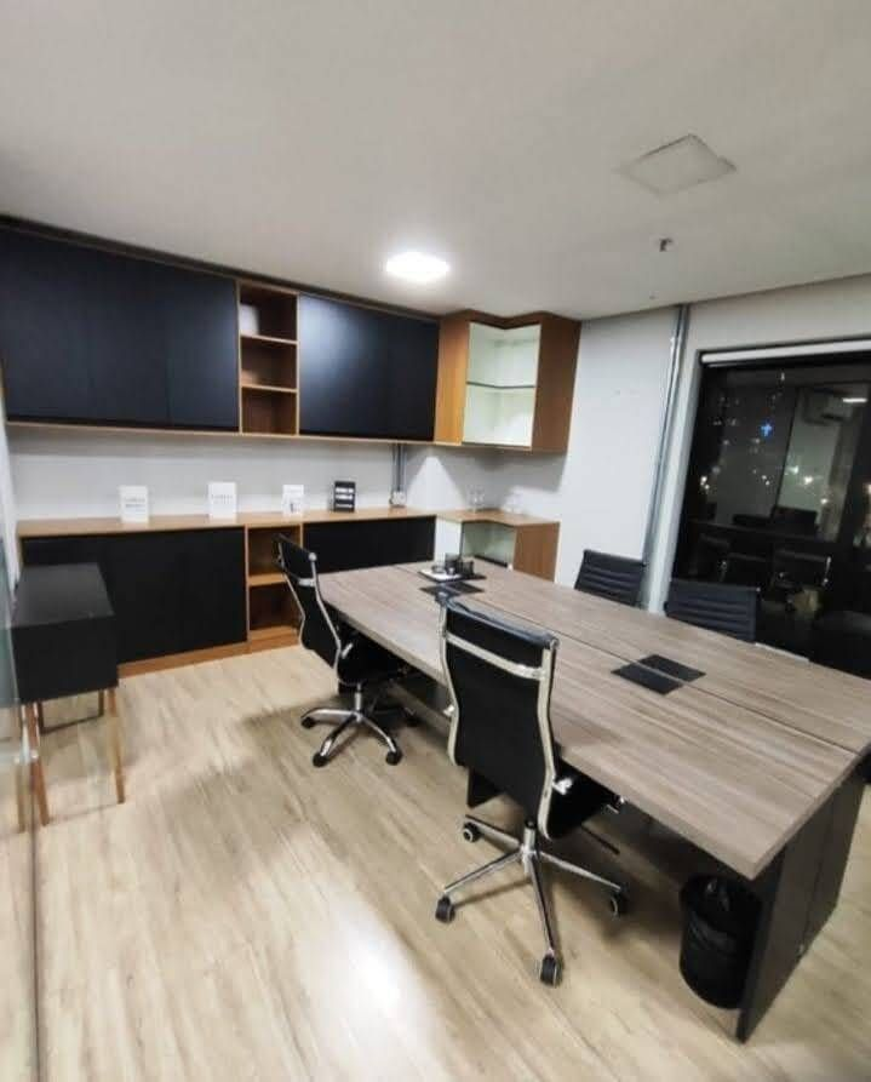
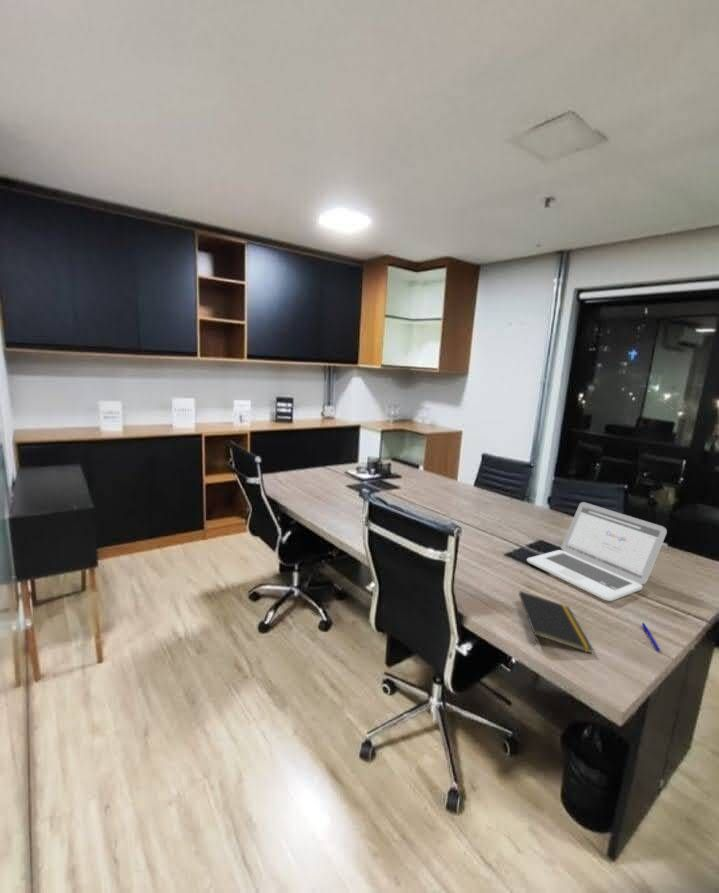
+ laptop [526,501,668,602]
+ notepad [518,590,594,654]
+ pen [641,622,660,652]
